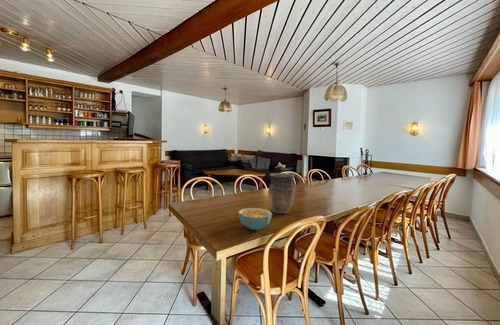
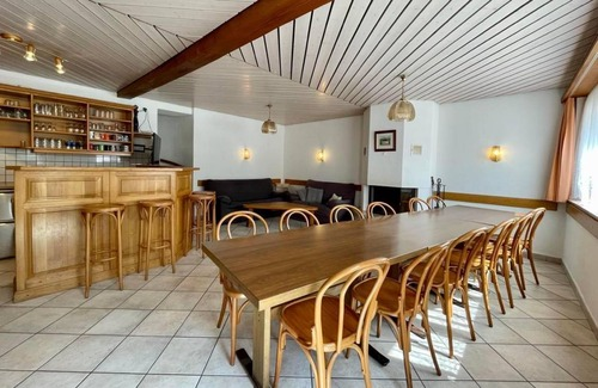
- cereal bowl [238,207,273,231]
- vase [267,172,297,214]
